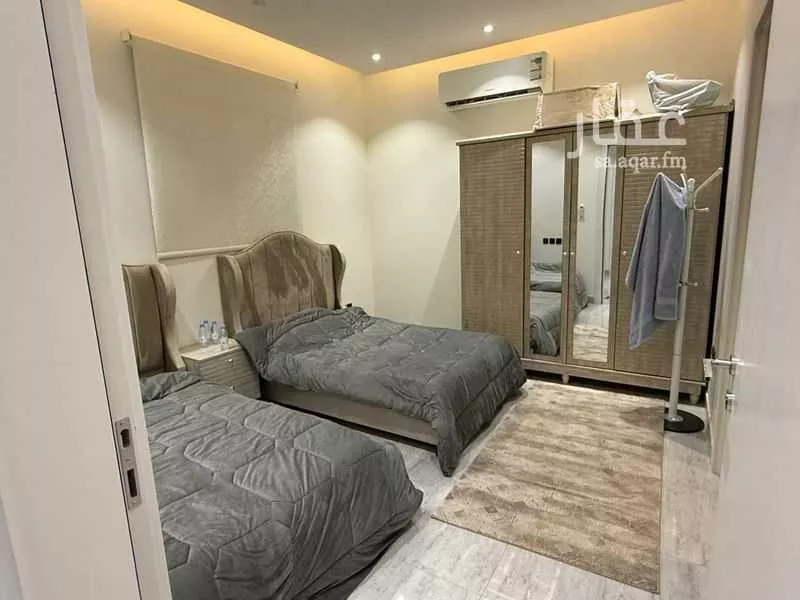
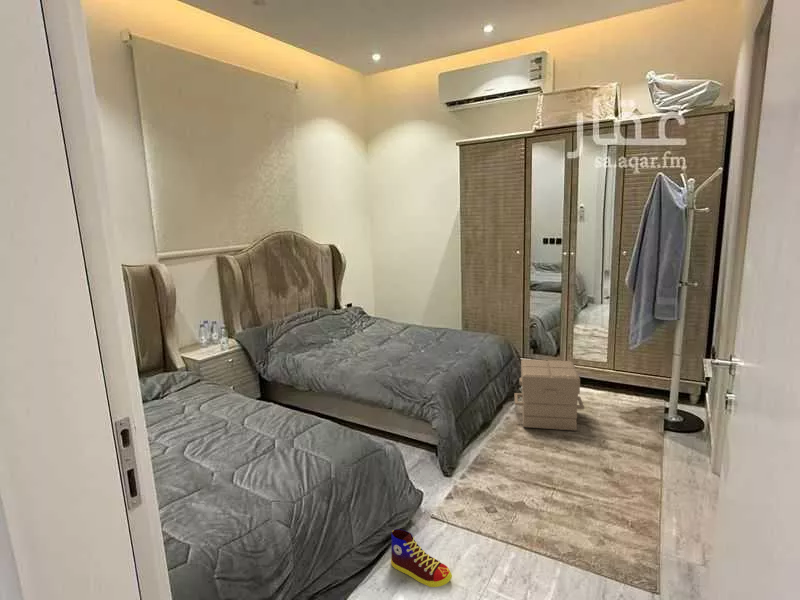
+ cardboard box [514,358,585,432]
+ shoe [390,528,453,588]
